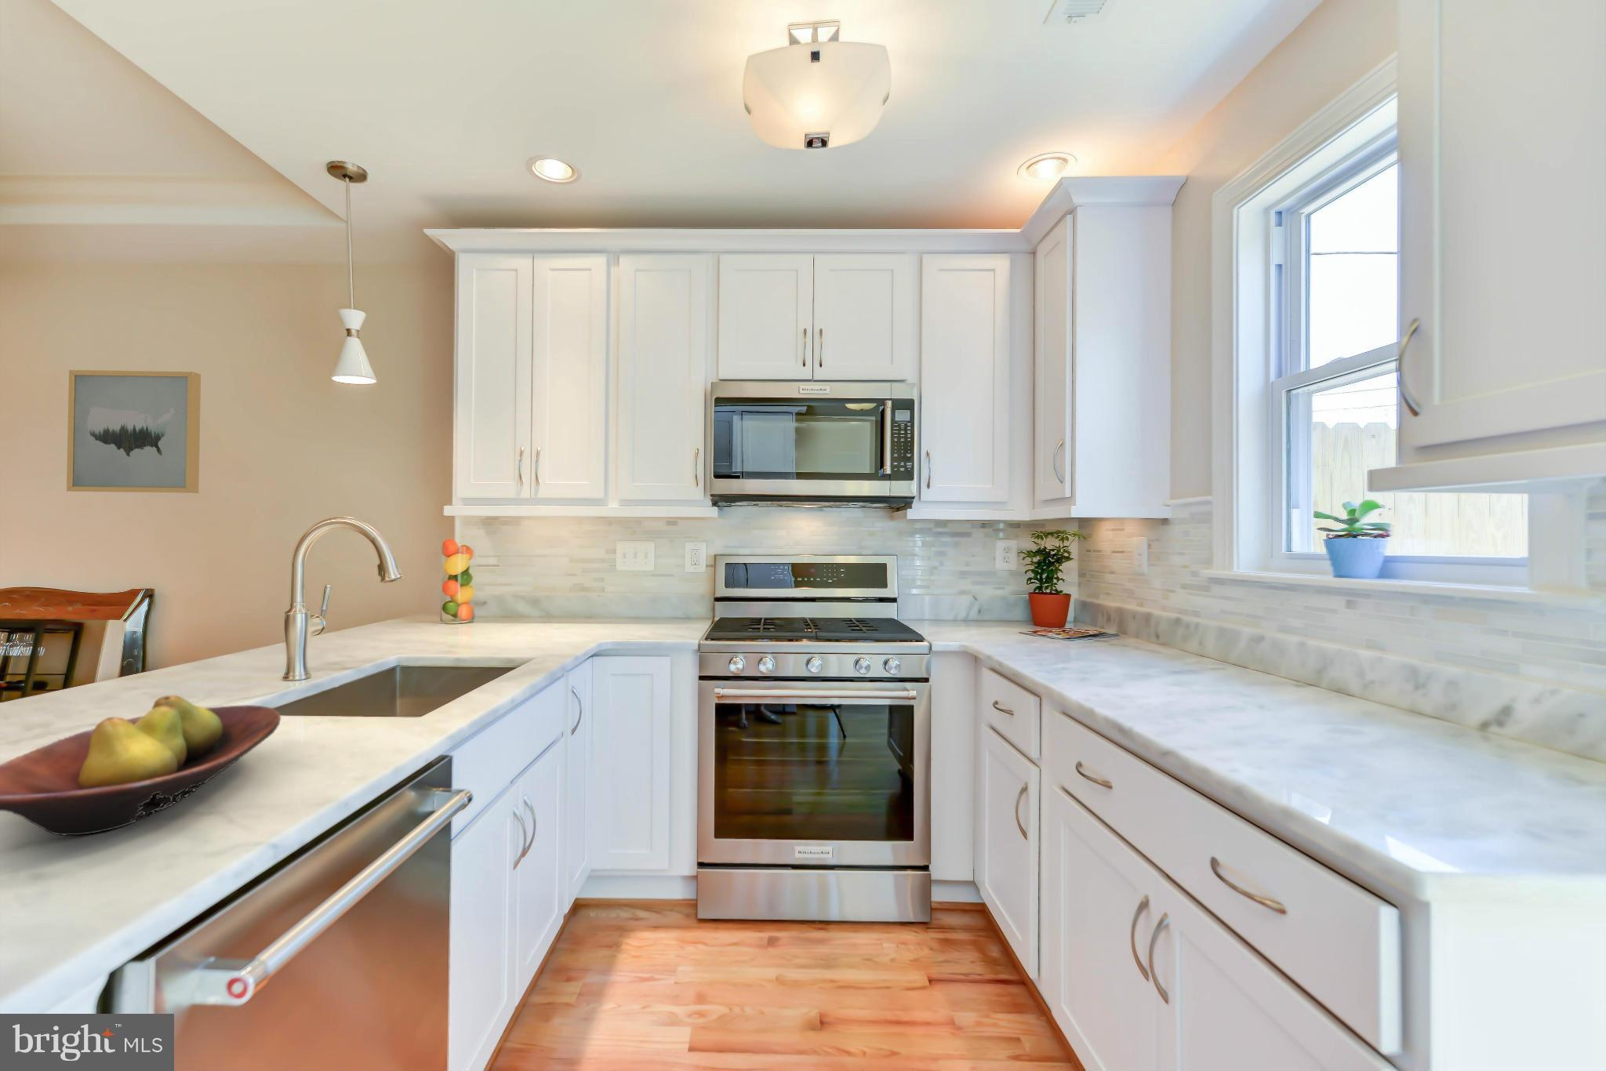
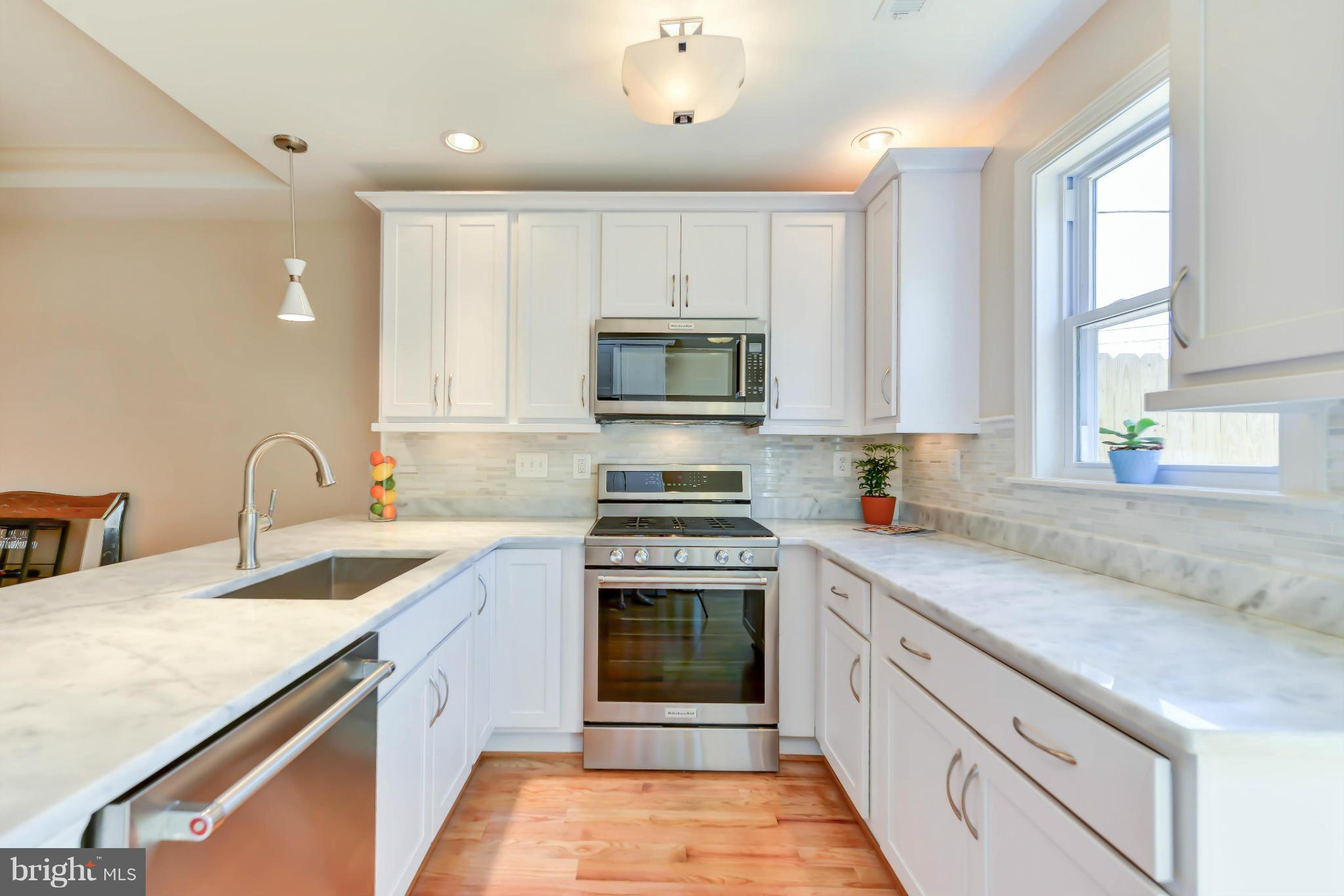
- fruit bowl [0,694,282,836]
- wall art [66,369,202,494]
